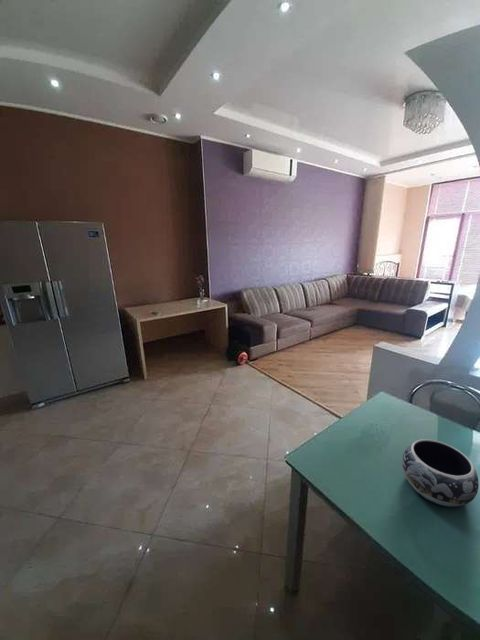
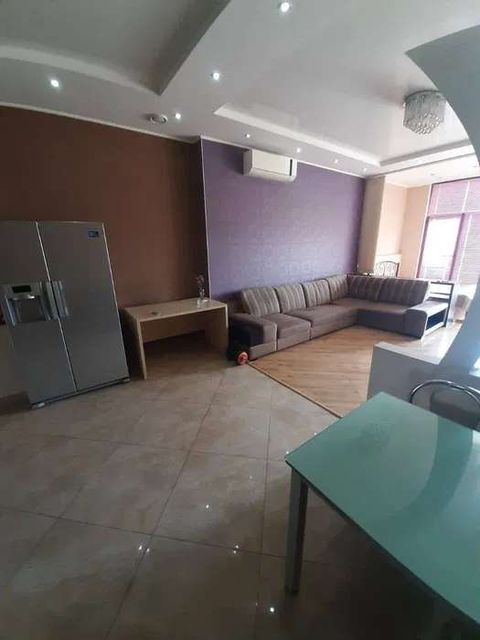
- decorative bowl [401,438,480,508]
